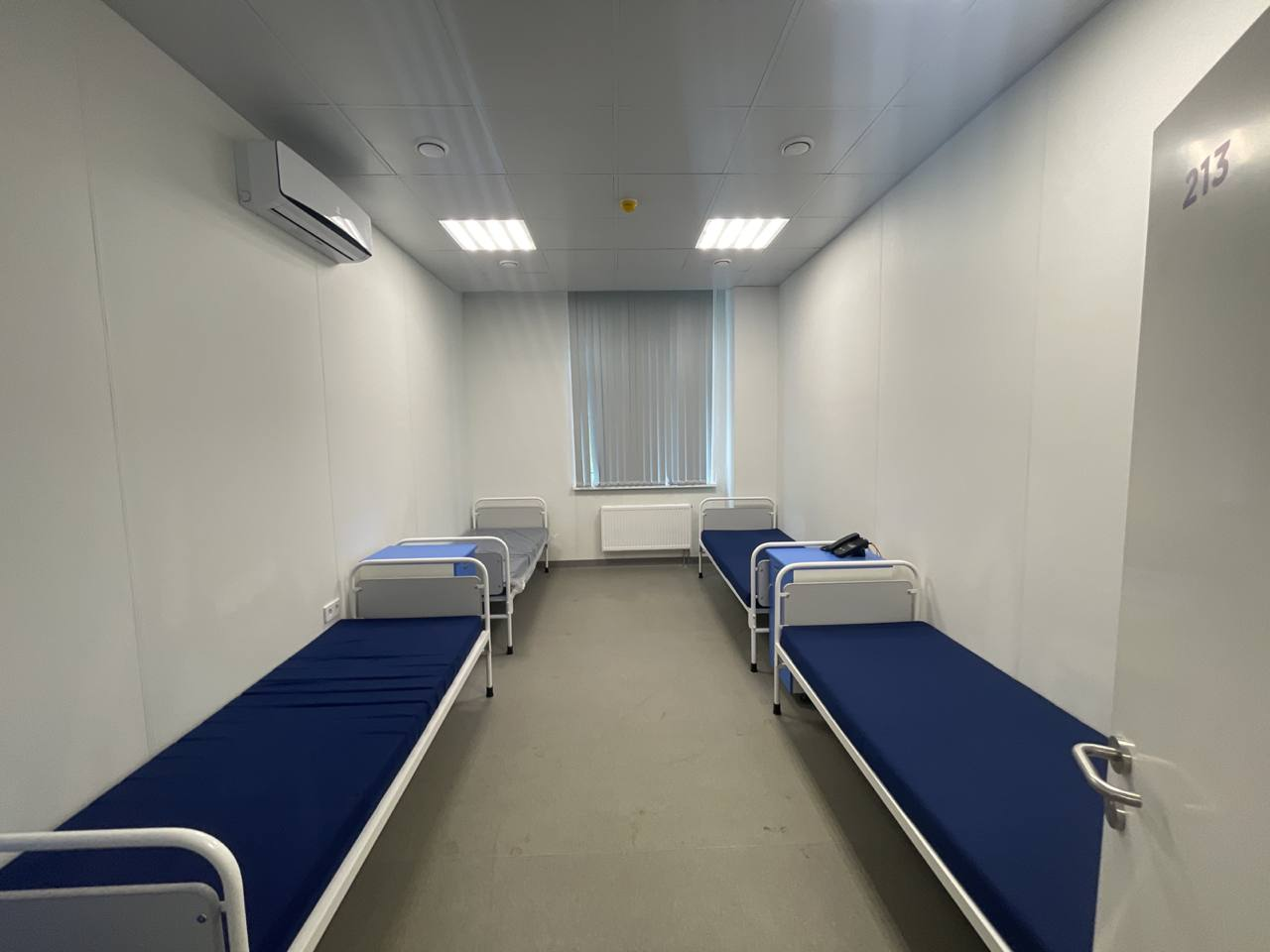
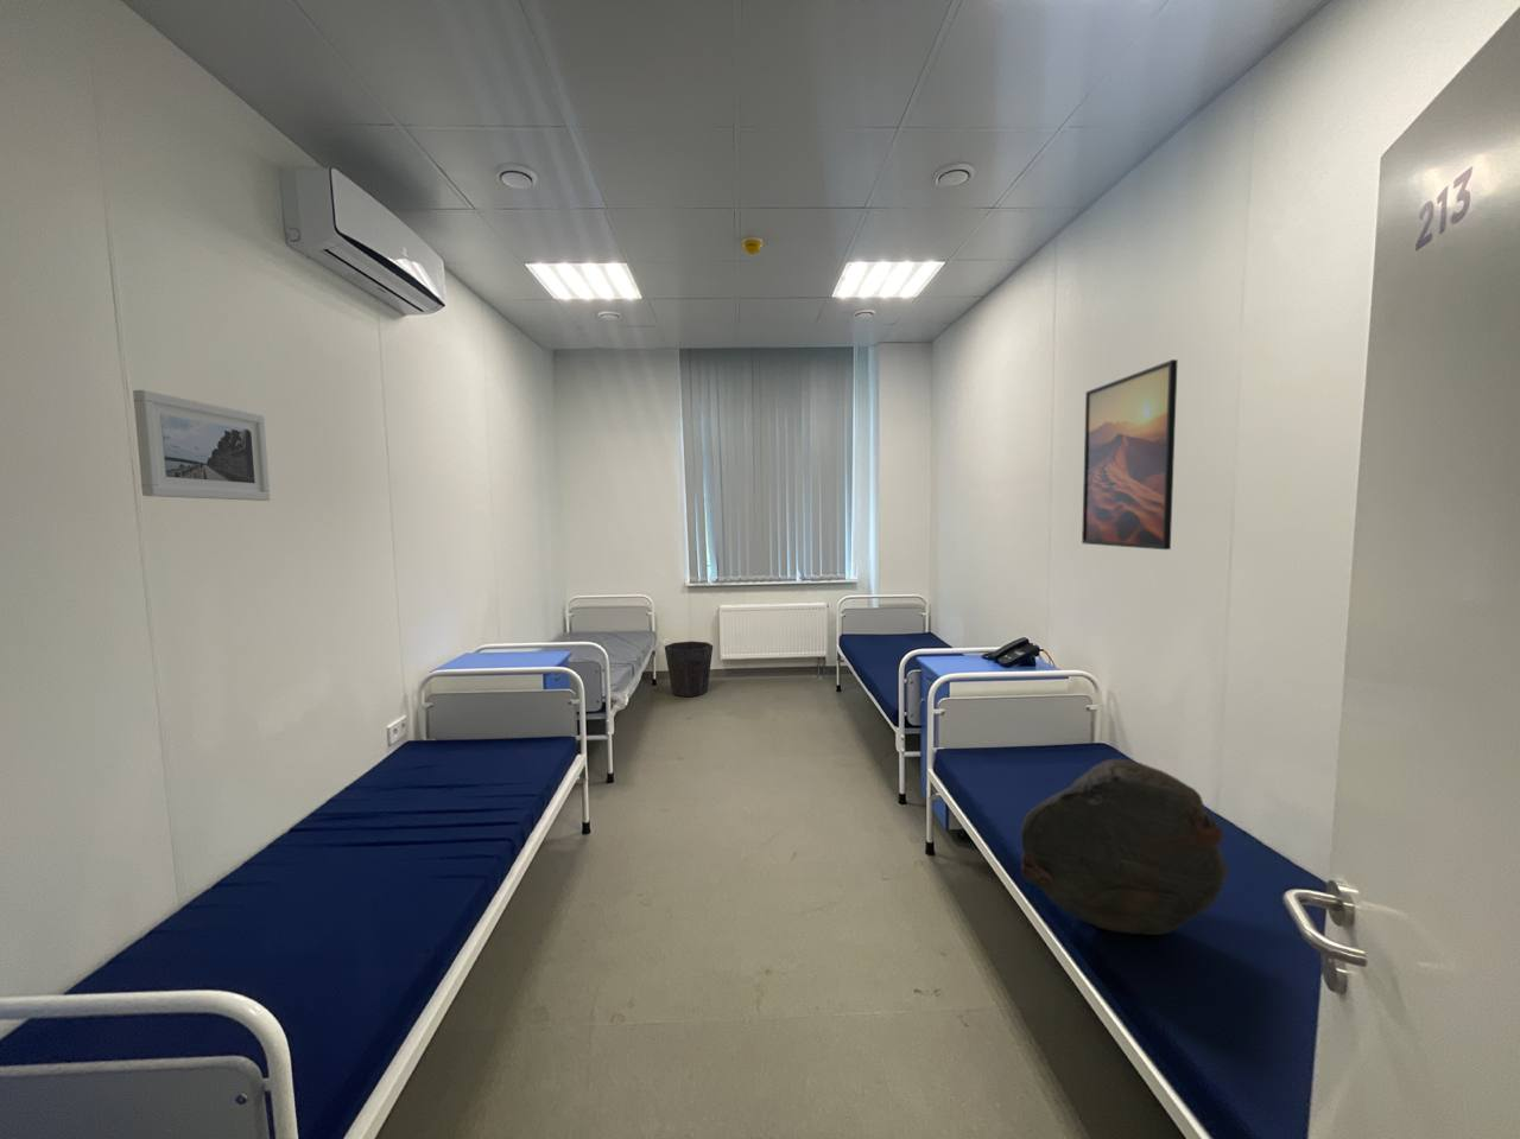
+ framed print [1081,358,1179,550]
+ bag [1019,757,1229,936]
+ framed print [132,389,270,501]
+ waste bin [664,640,713,698]
